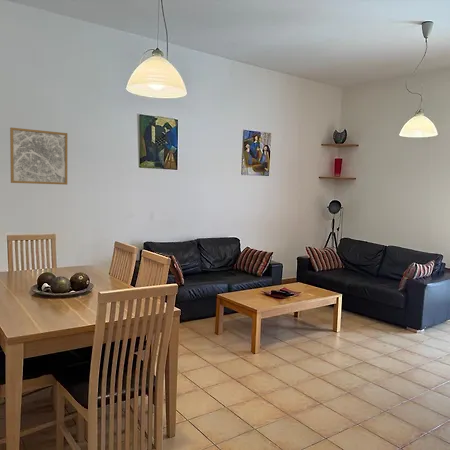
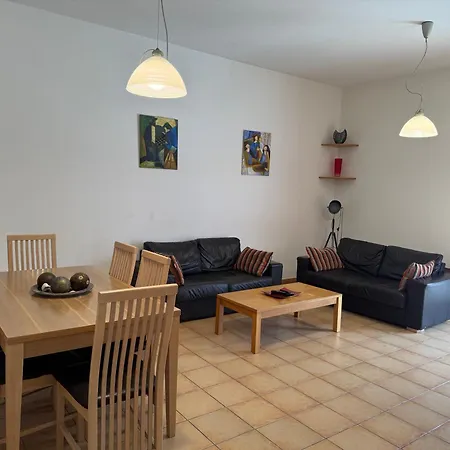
- wall art [9,127,68,186]
